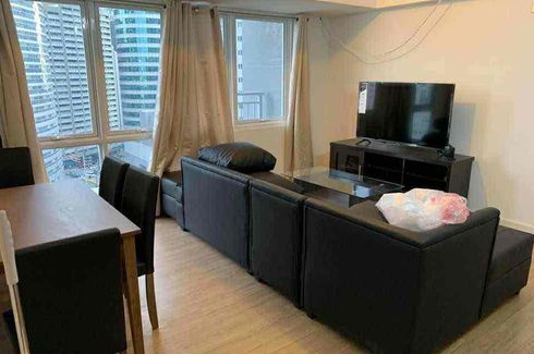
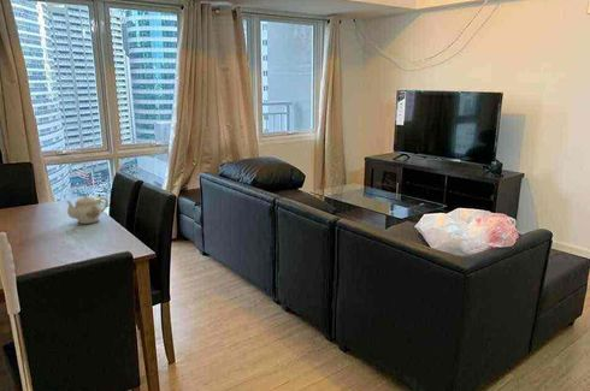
+ teapot [65,194,110,225]
